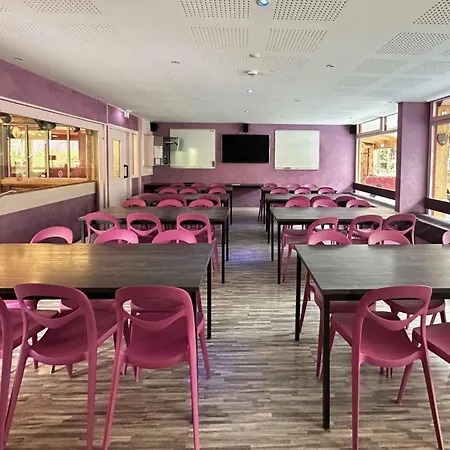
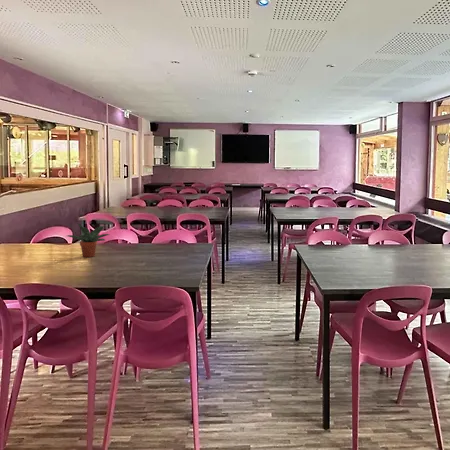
+ potted plant [66,222,111,258]
